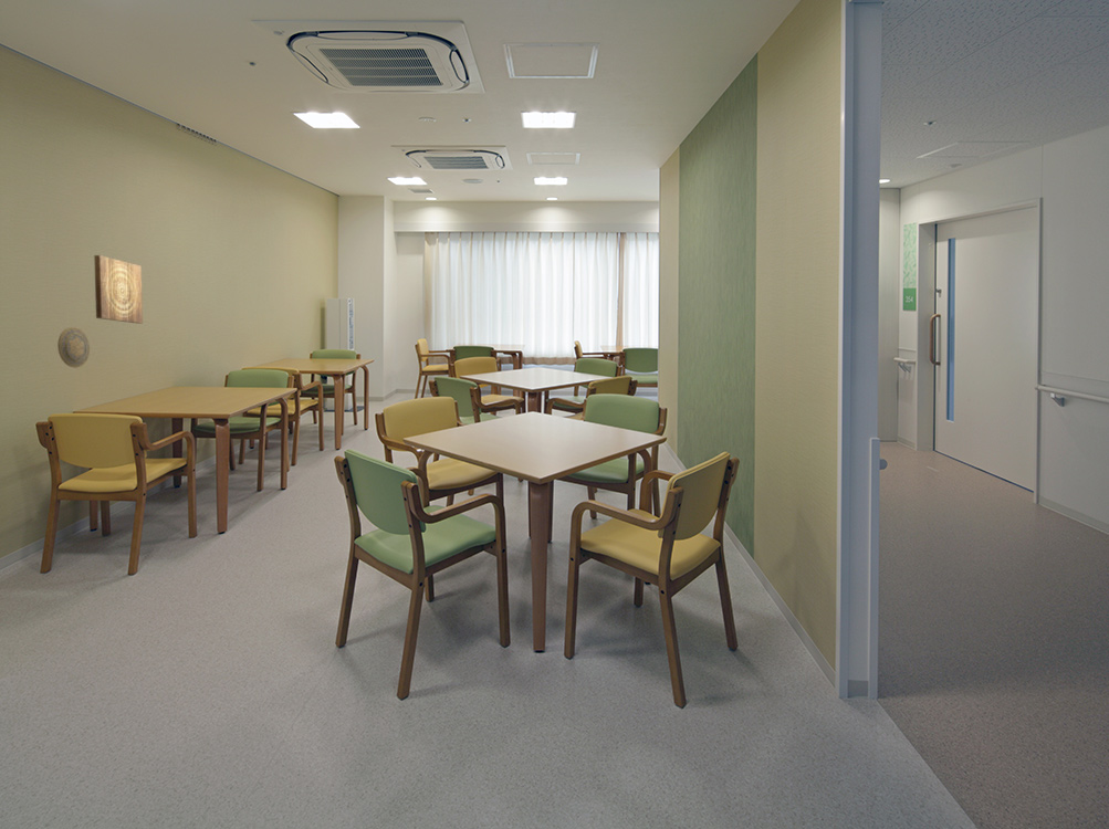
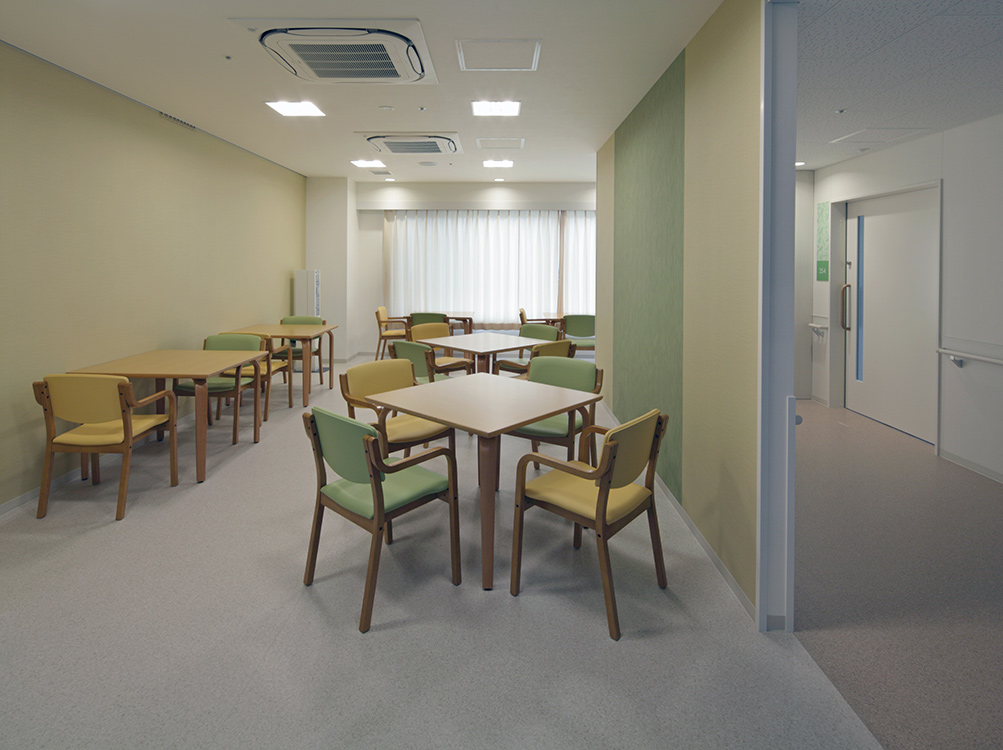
- decorative plate [56,326,91,369]
- wall art [93,254,144,325]
